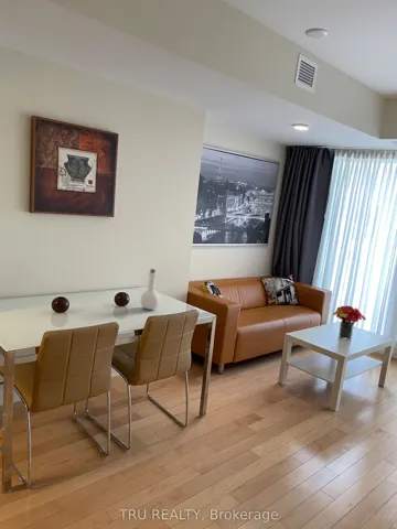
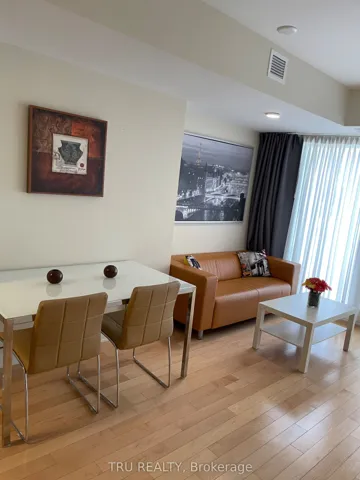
- bottle [140,268,161,311]
